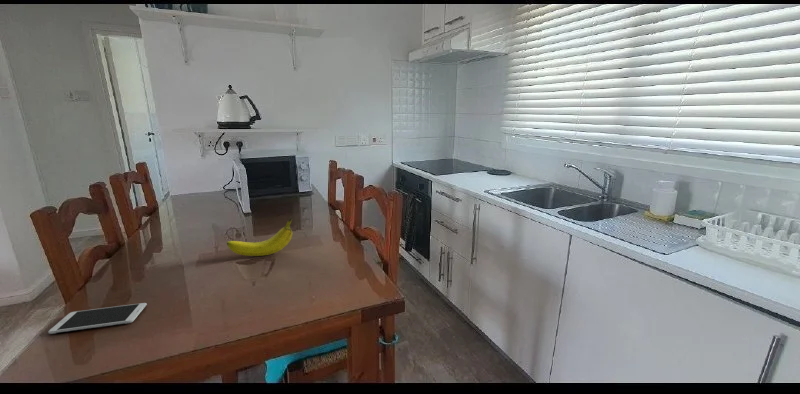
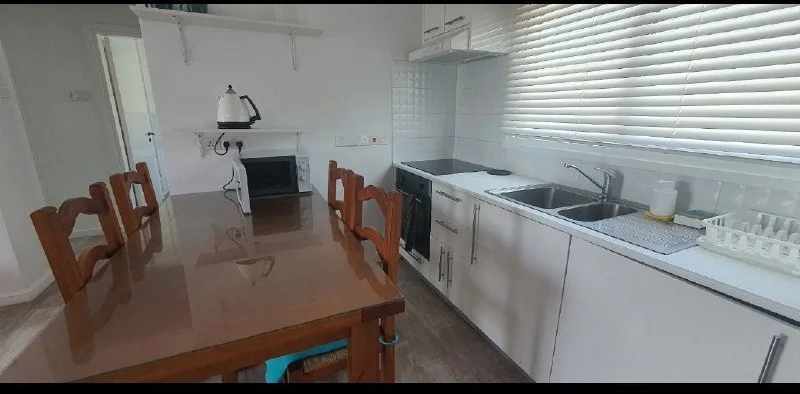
- smartphone [47,302,148,335]
- fruit [226,216,294,257]
